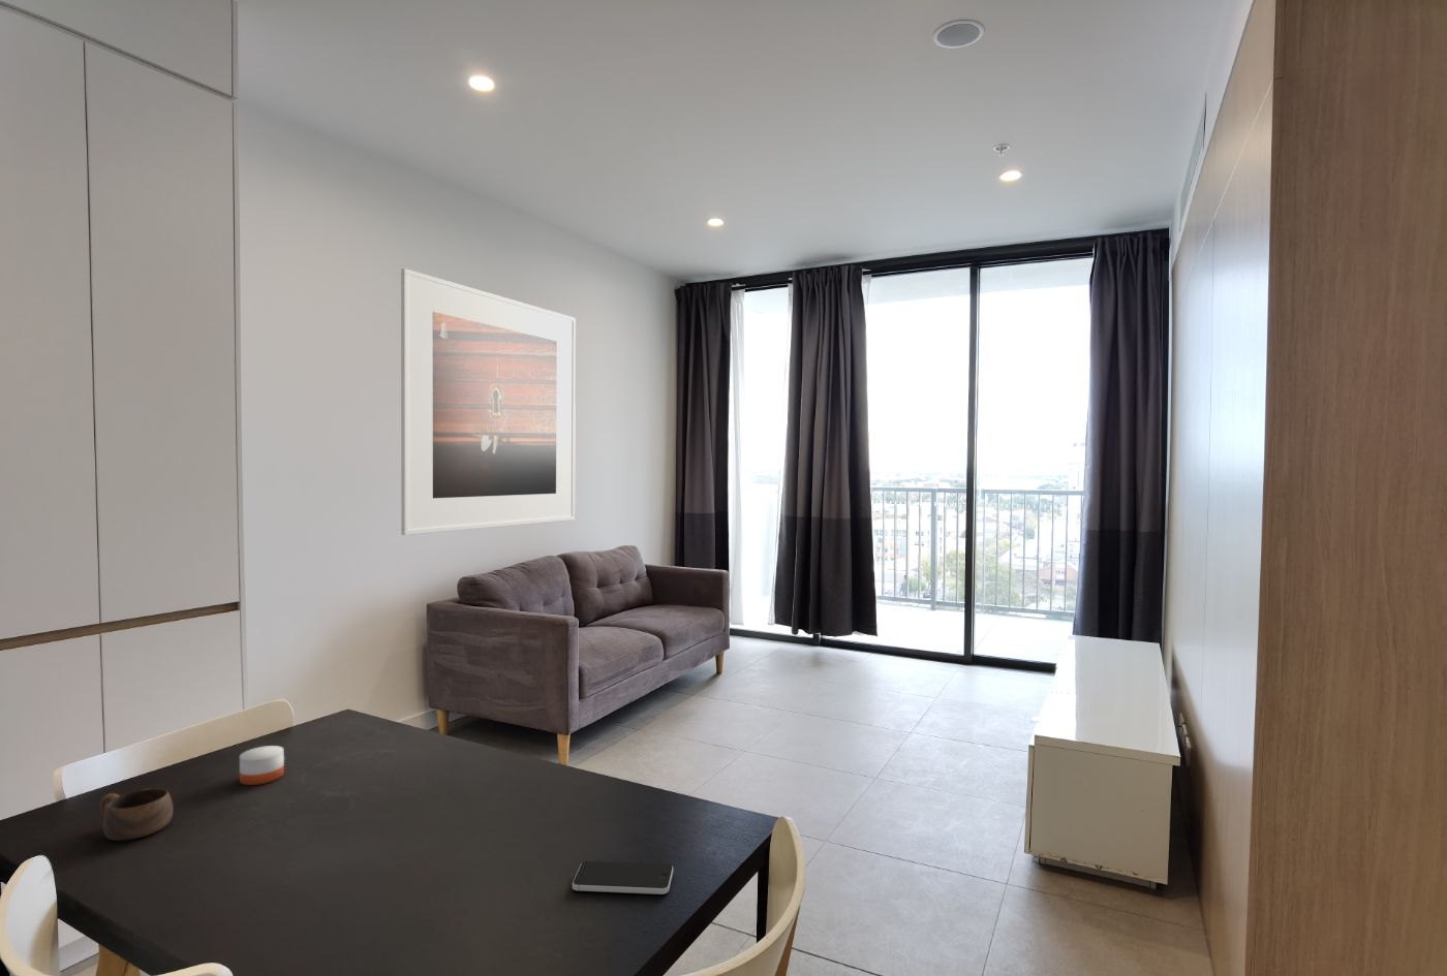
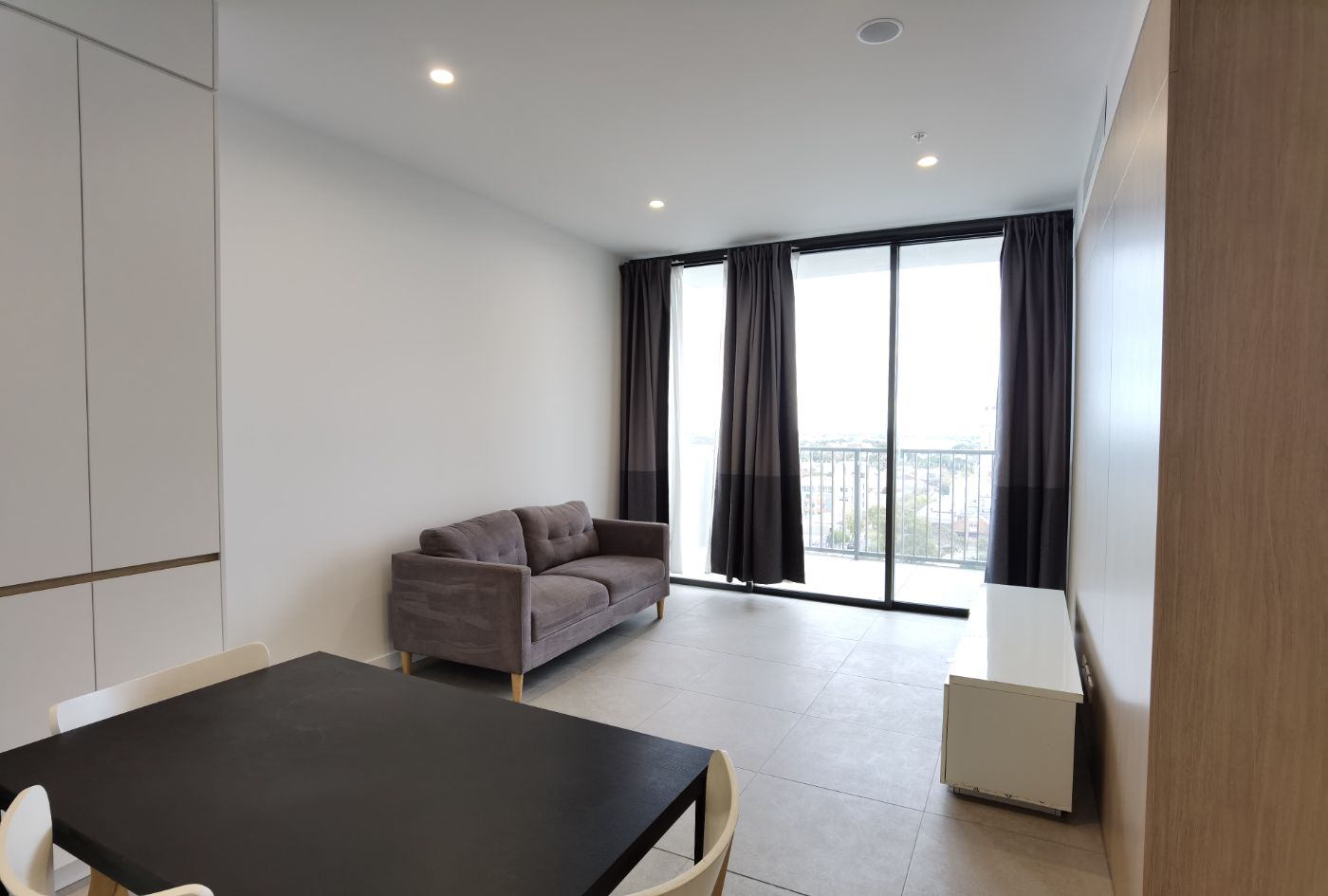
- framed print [400,268,576,536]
- cup [99,786,174,842]
- smartphone [572,861,673,895]
- candle [239,725,285,786]
